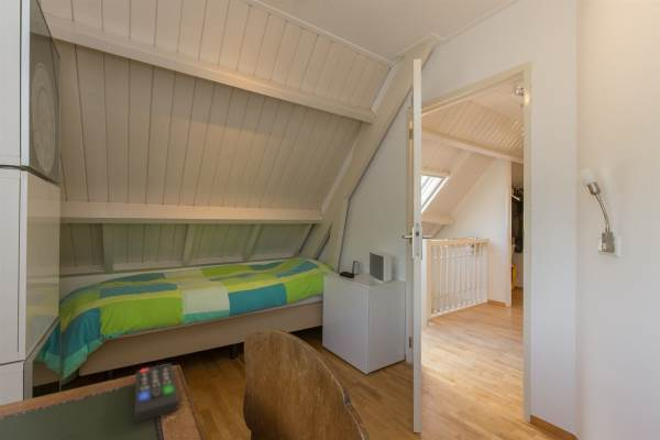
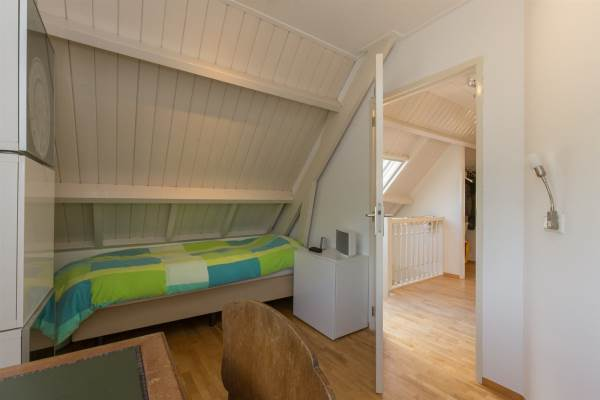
- remote control [133,363,179,424]
